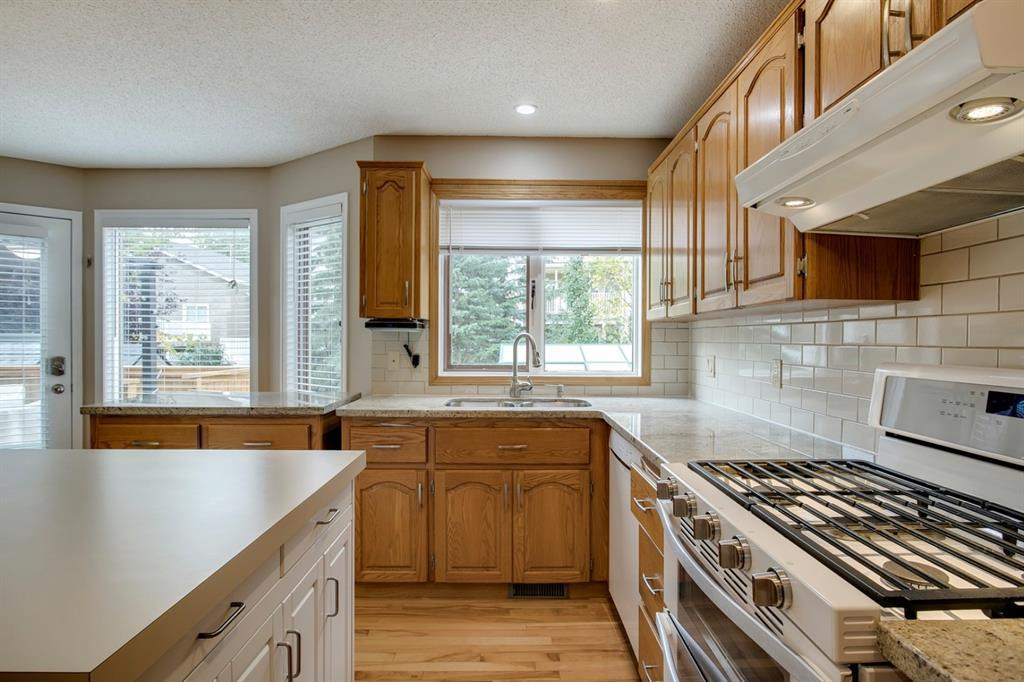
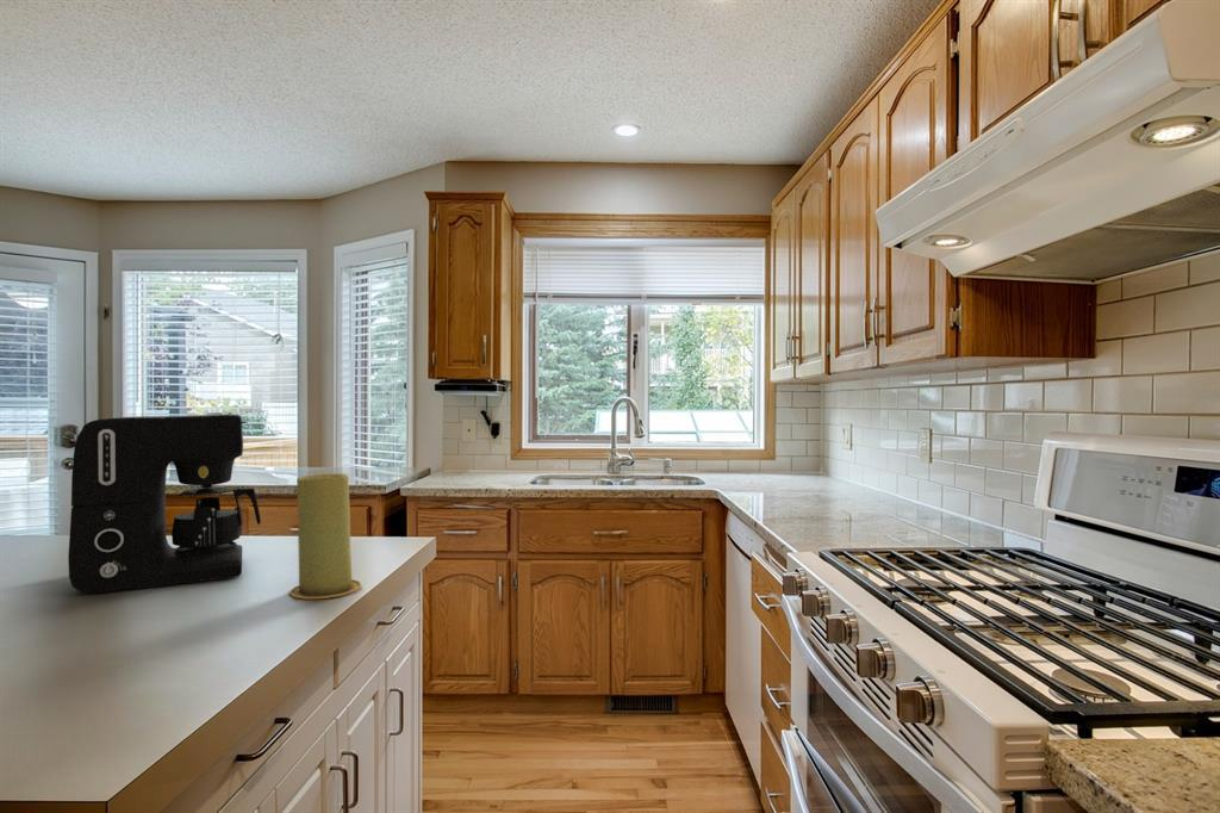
+ candle [288,472,363,600]
+ coffee maker [67,412,262,594]
